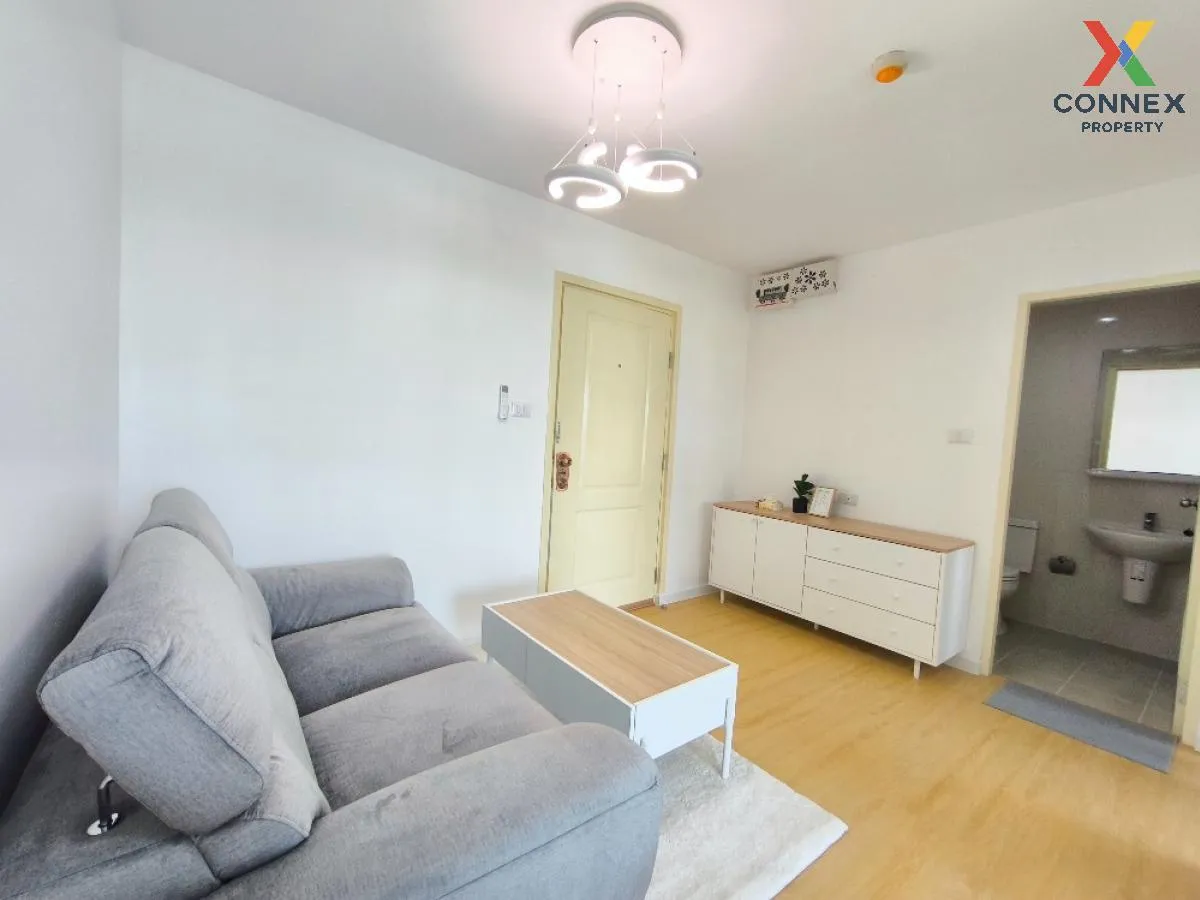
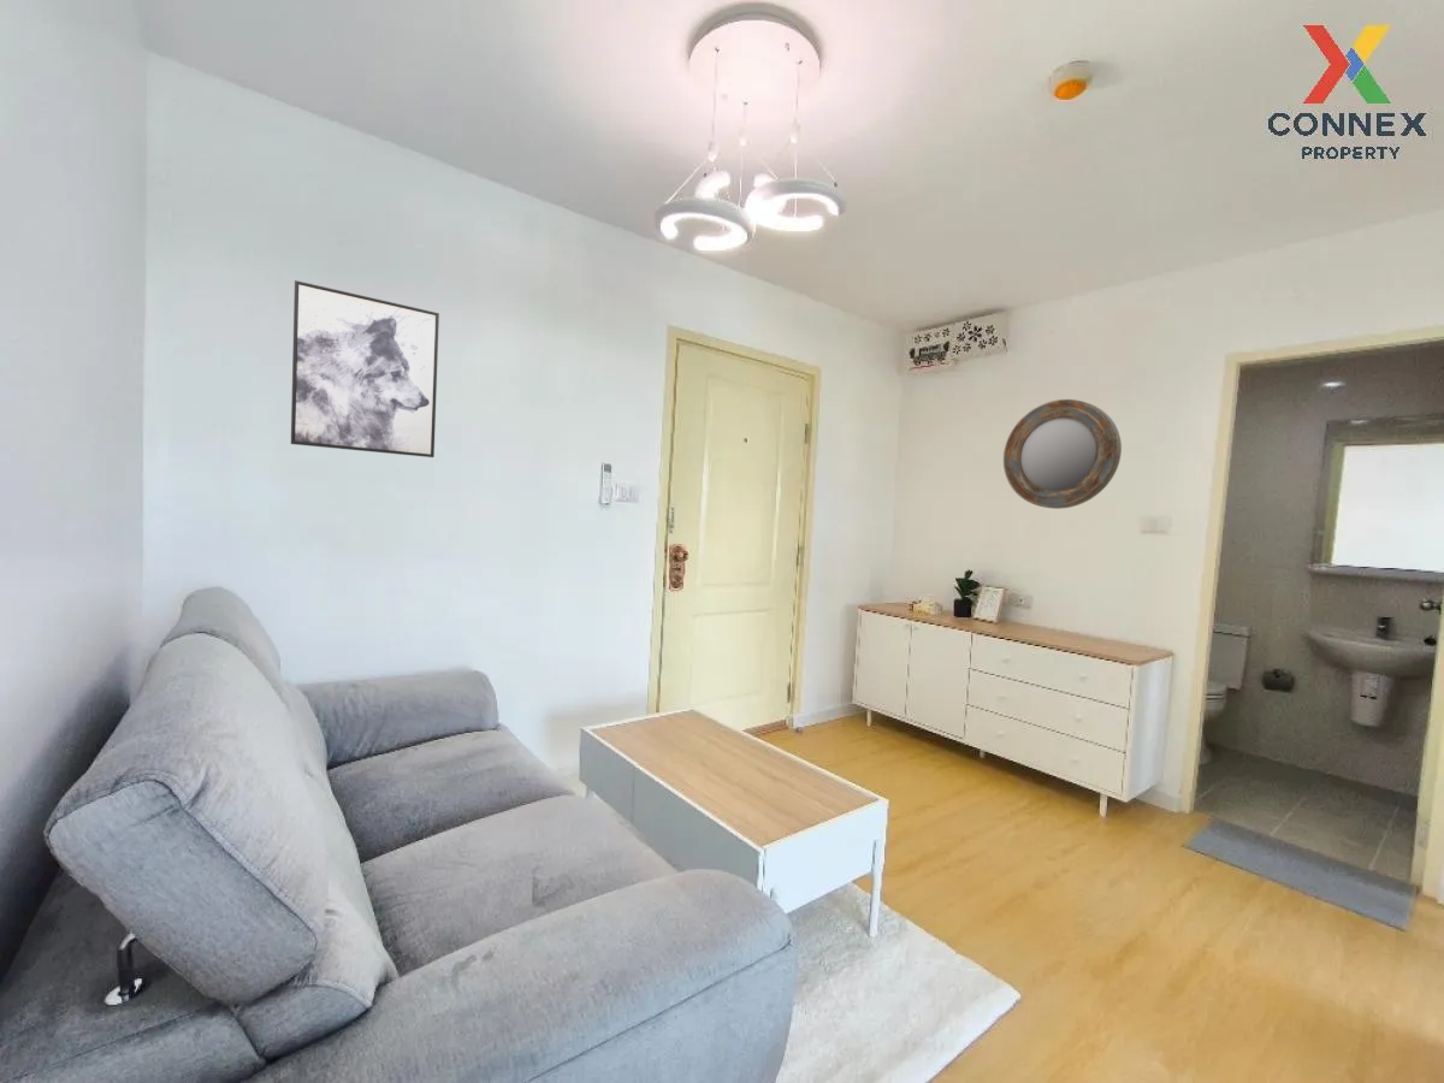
+ wall art [290,279,440,458]
+ home mirror [1002,398,1123,510]
